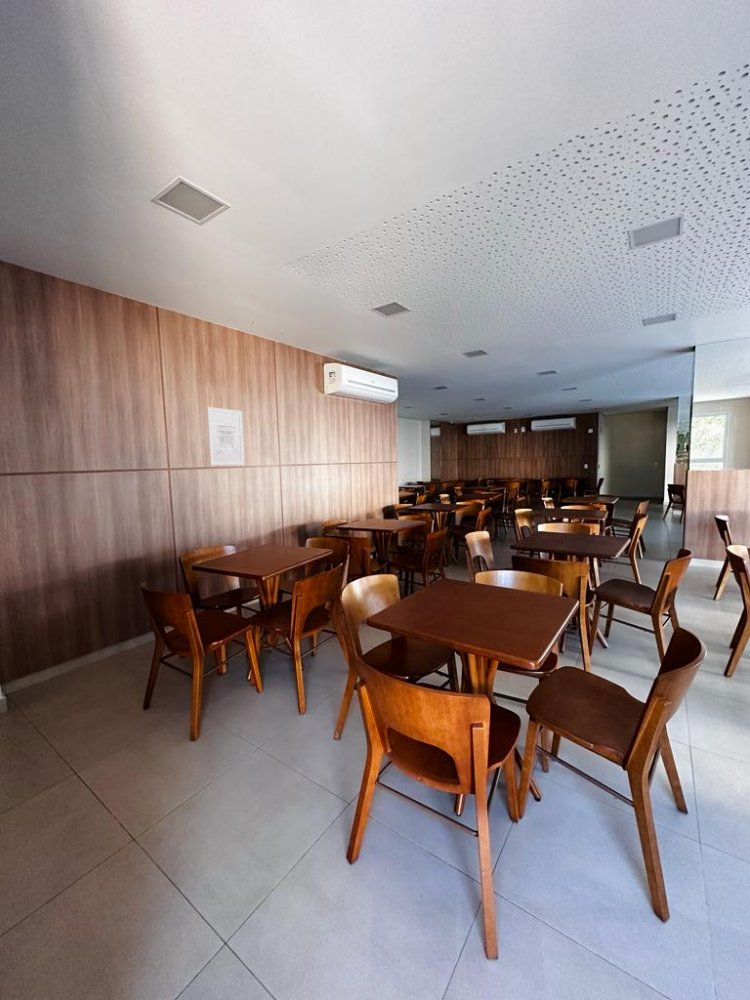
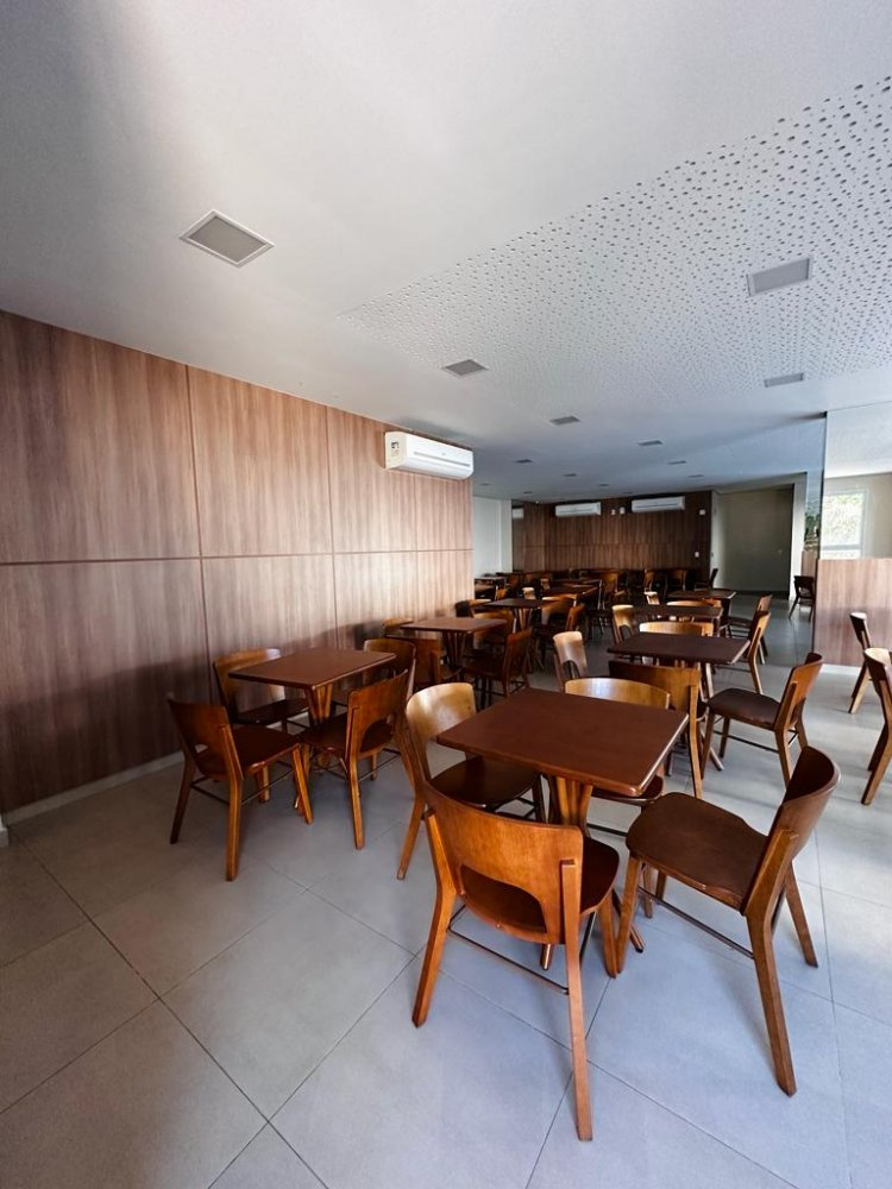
- wall art [206,406,245,466]
